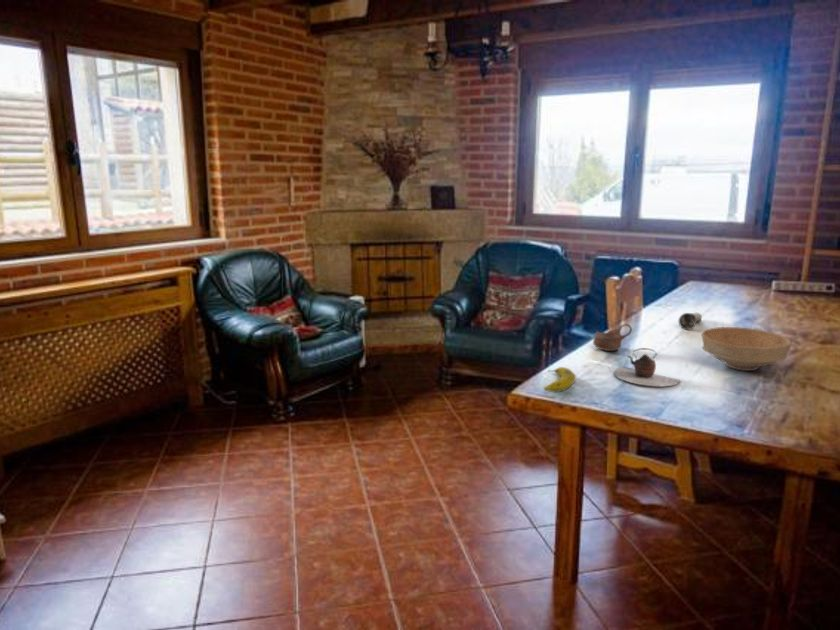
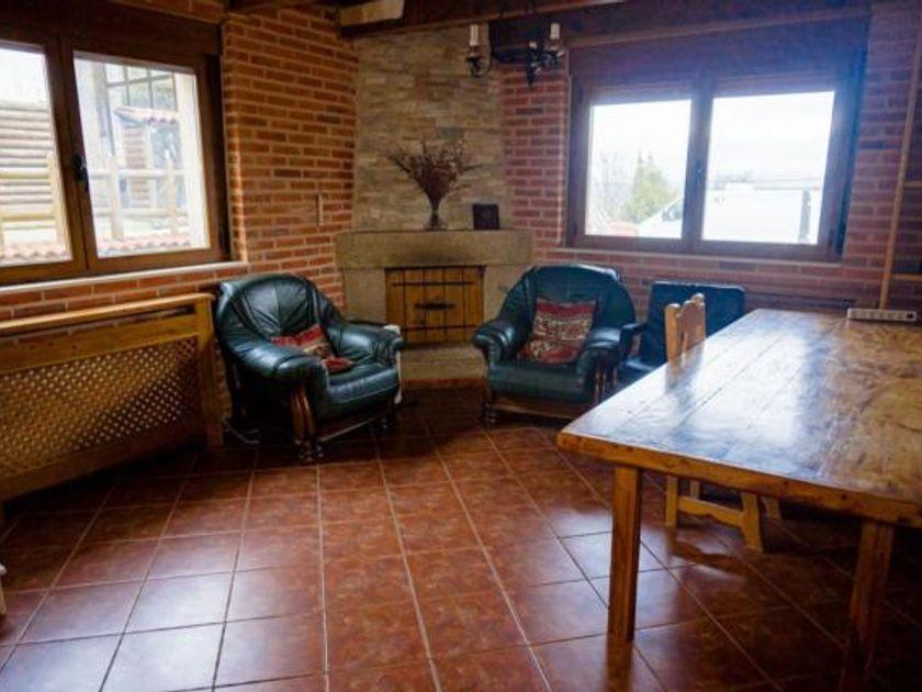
- bowl [700,326,792,372]
- cup [592,323,633,352]
- teapot [613,347,682,387]
- candle [678,312,703,331]
- fruit [543,366,577,393]
